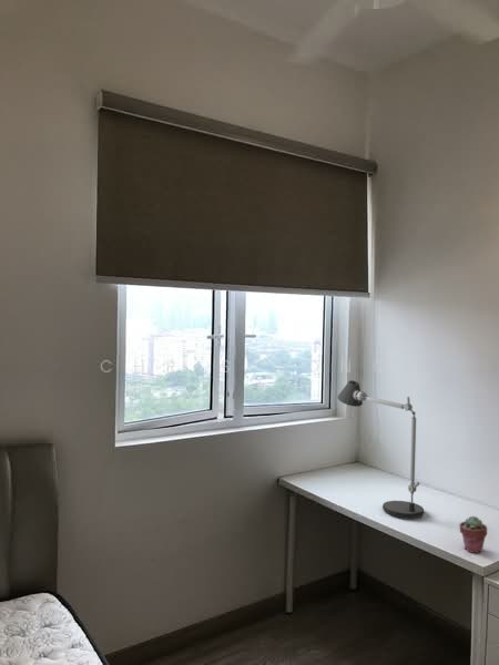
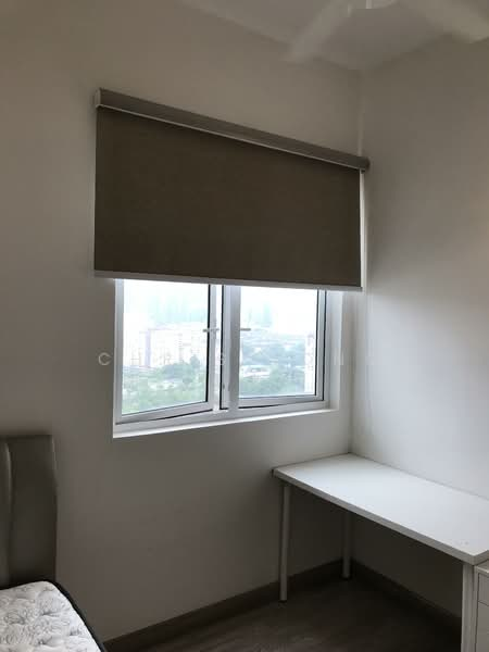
- potted succulent [458,515,488,554]
- desk lamp [336,379,425,519]
